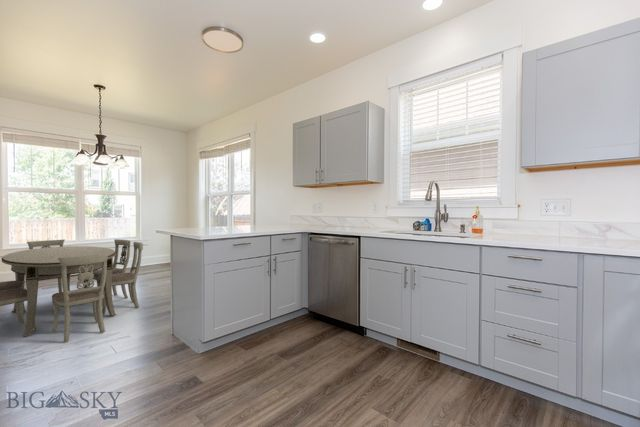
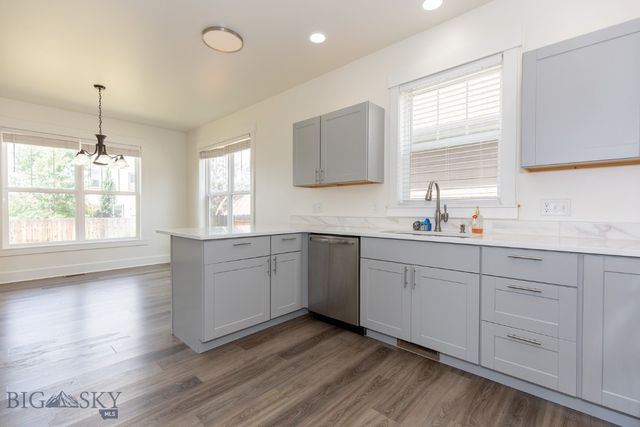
- dining table [0,238,144,343]
